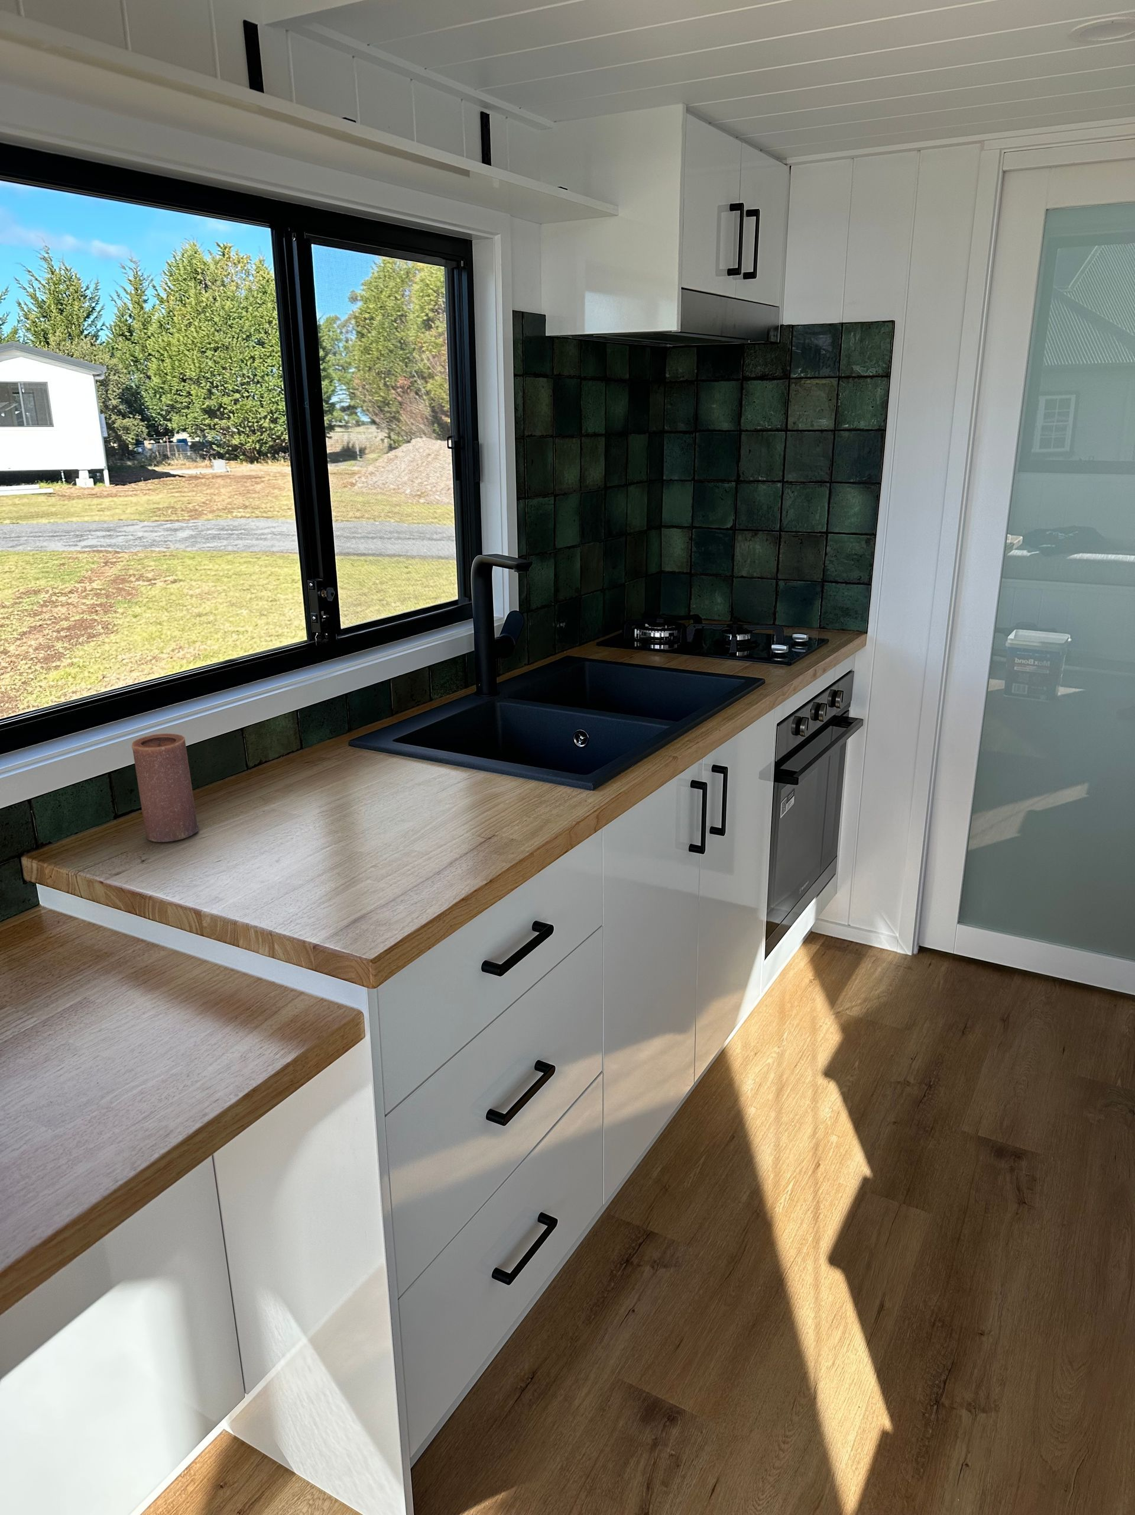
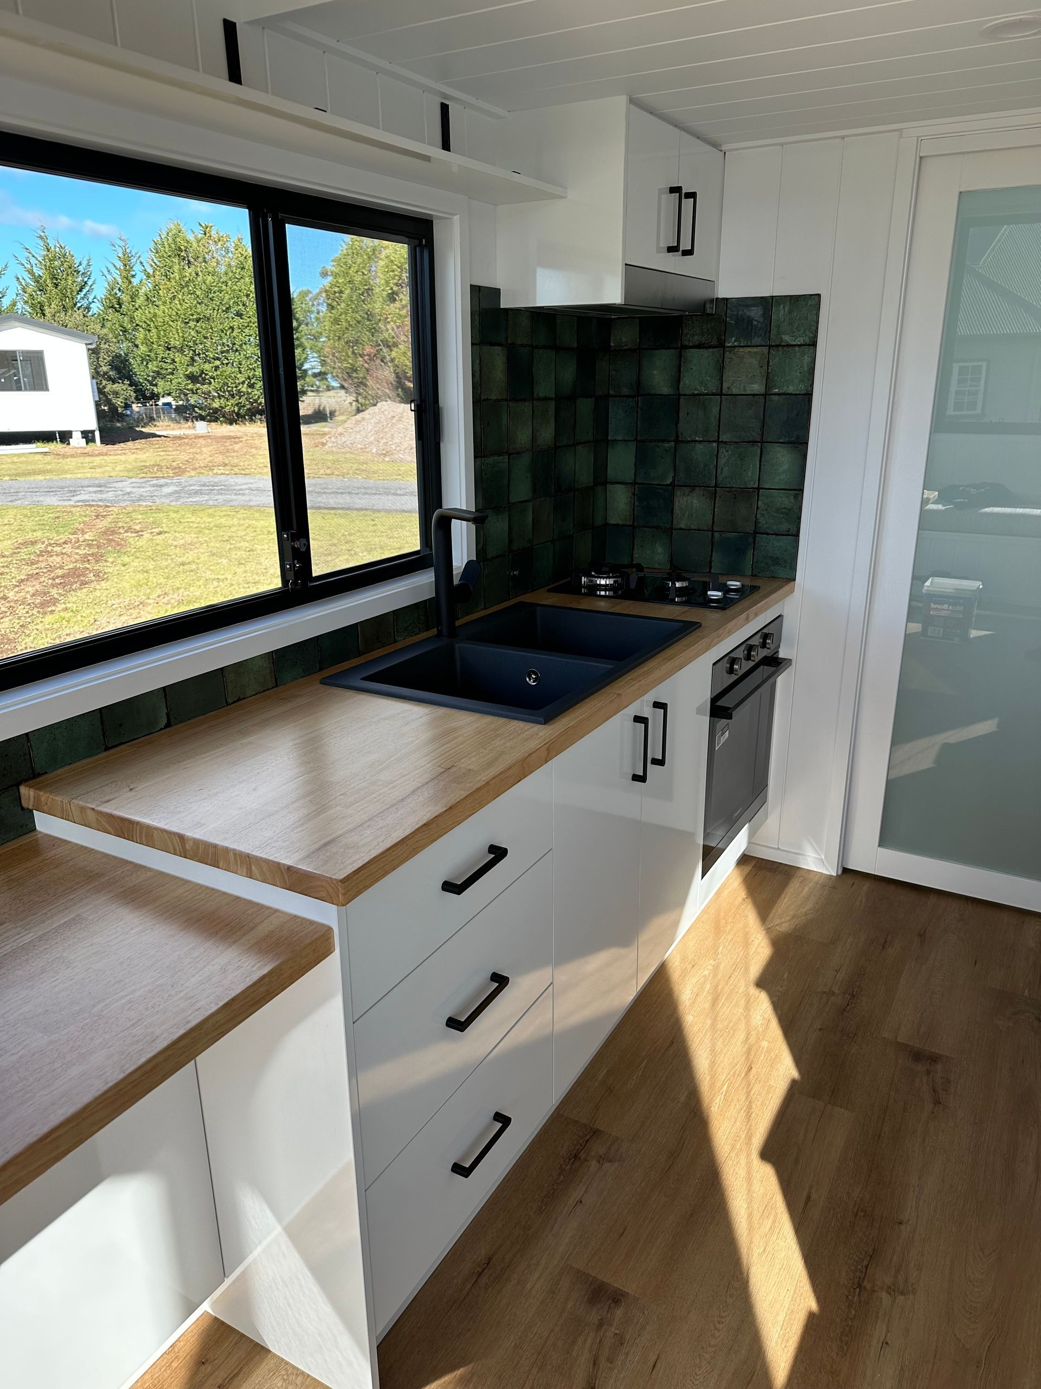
- candle [131,732,200,842]
